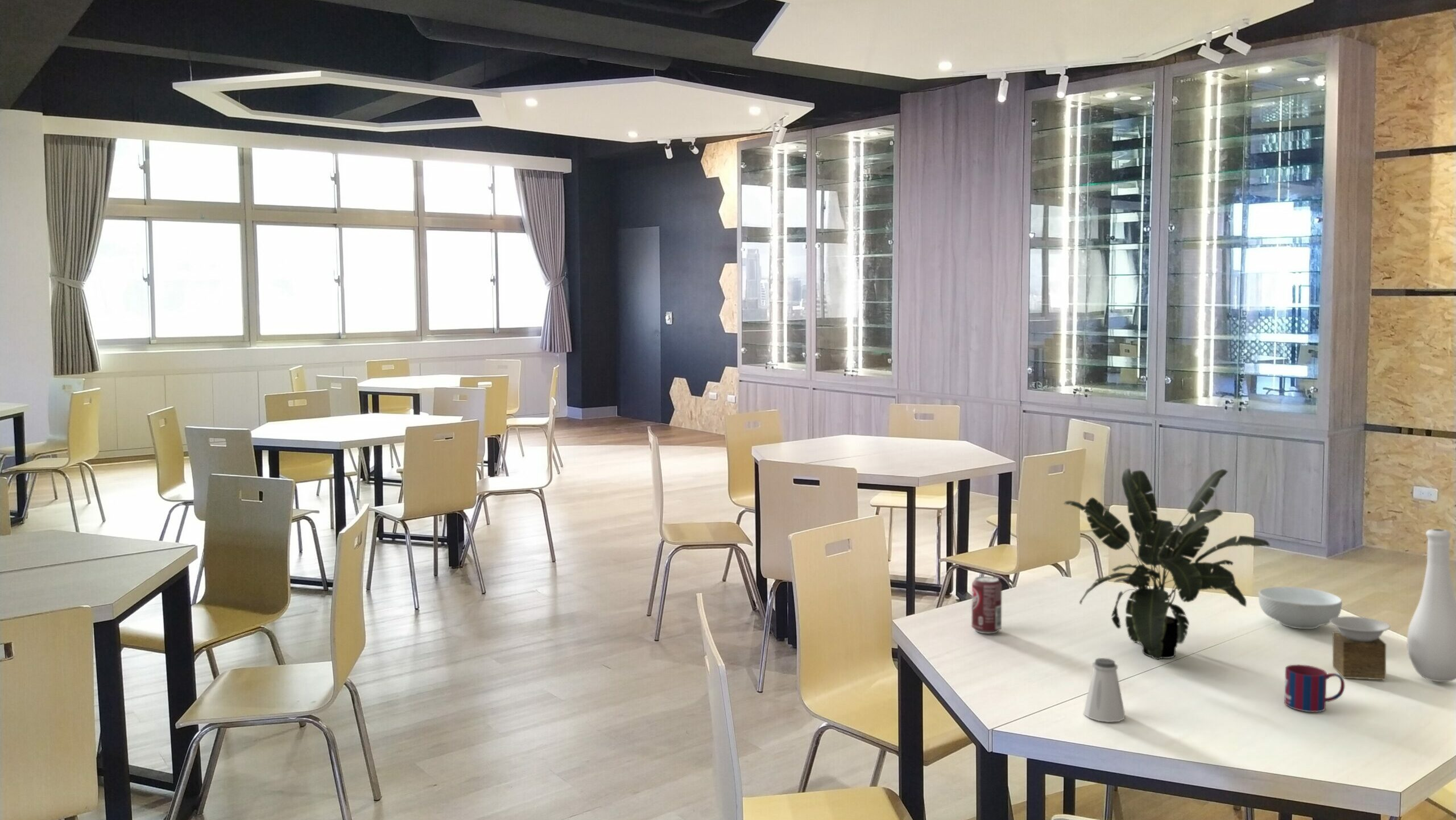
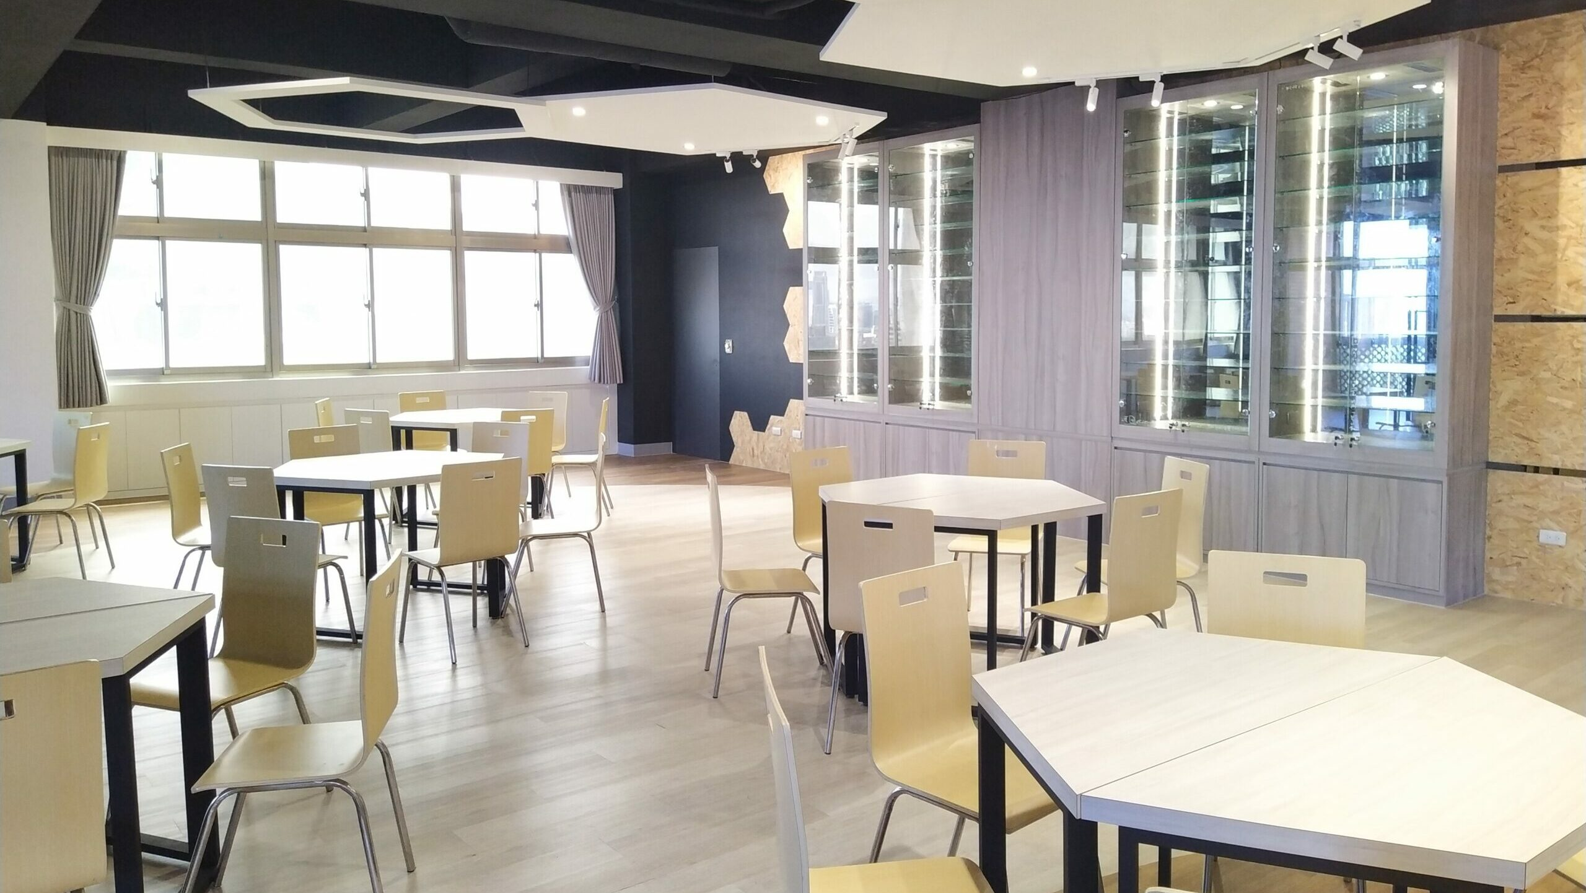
- soda can [971,575,1002,634]
- vase [1330,528,1456,682]
- mug [1284,664,1345,713]
- cereal bowl [1258,586,1343,630]
- saltshaker [1083,657,1126,723]
- potted plant [1064,467,1271,660]
